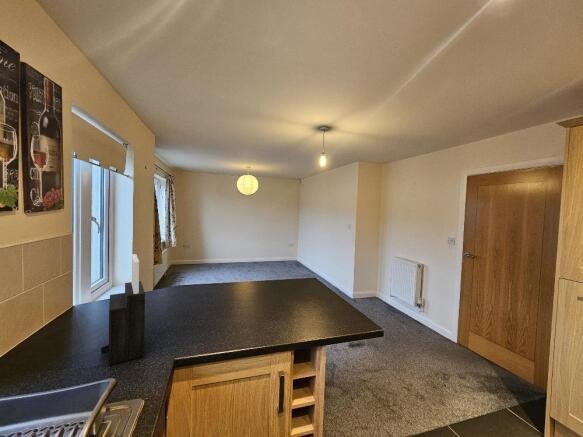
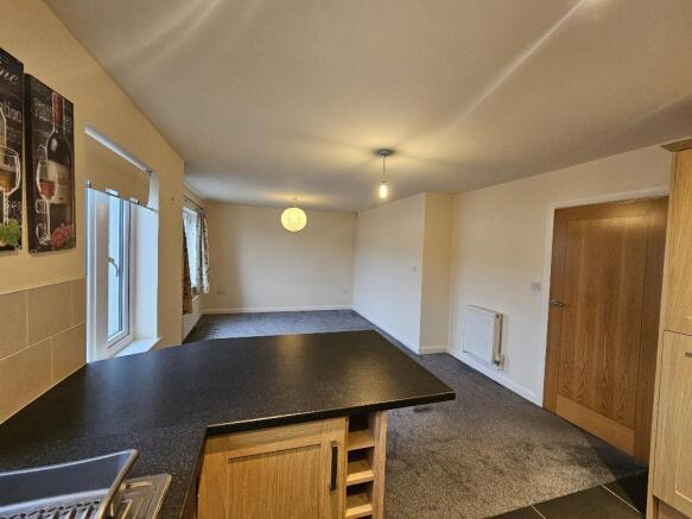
- knife block [100,253,146,367]
